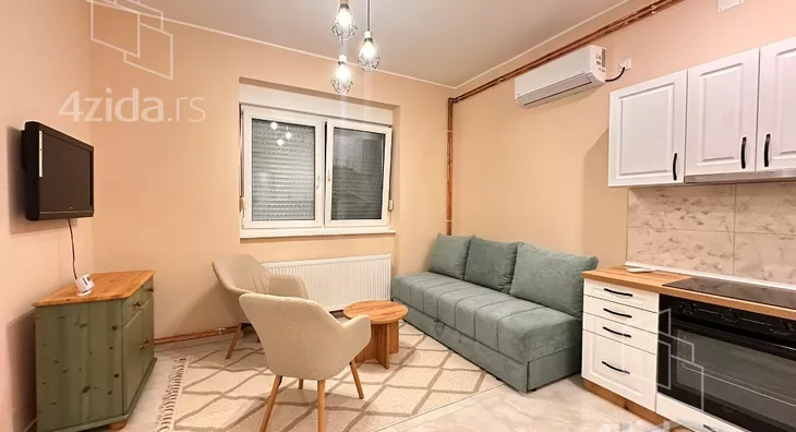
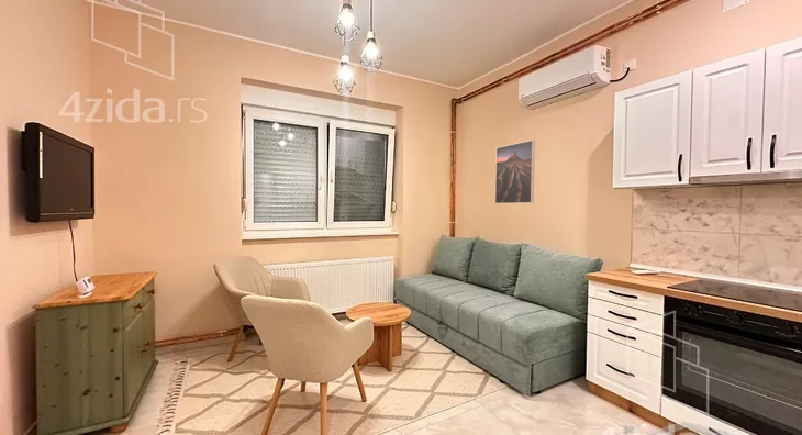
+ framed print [494,138,536,204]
